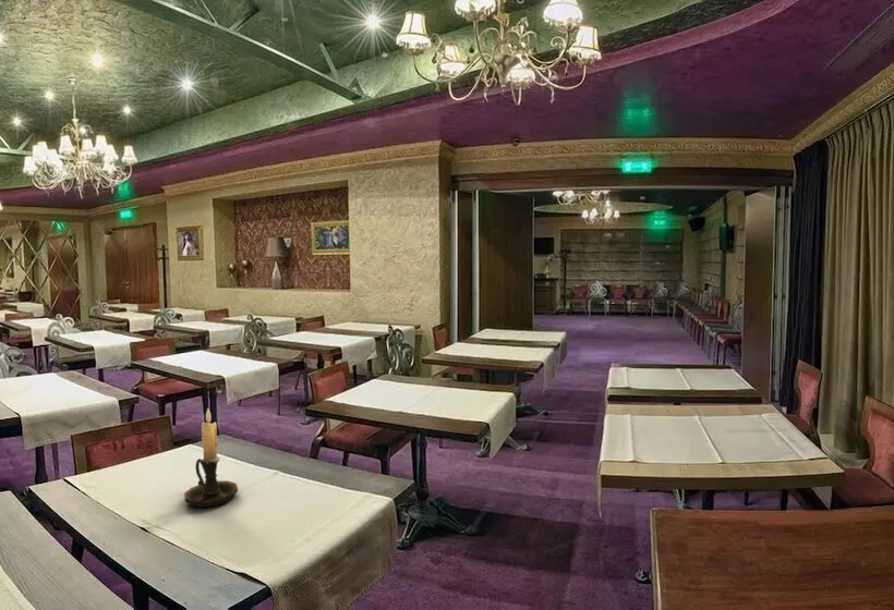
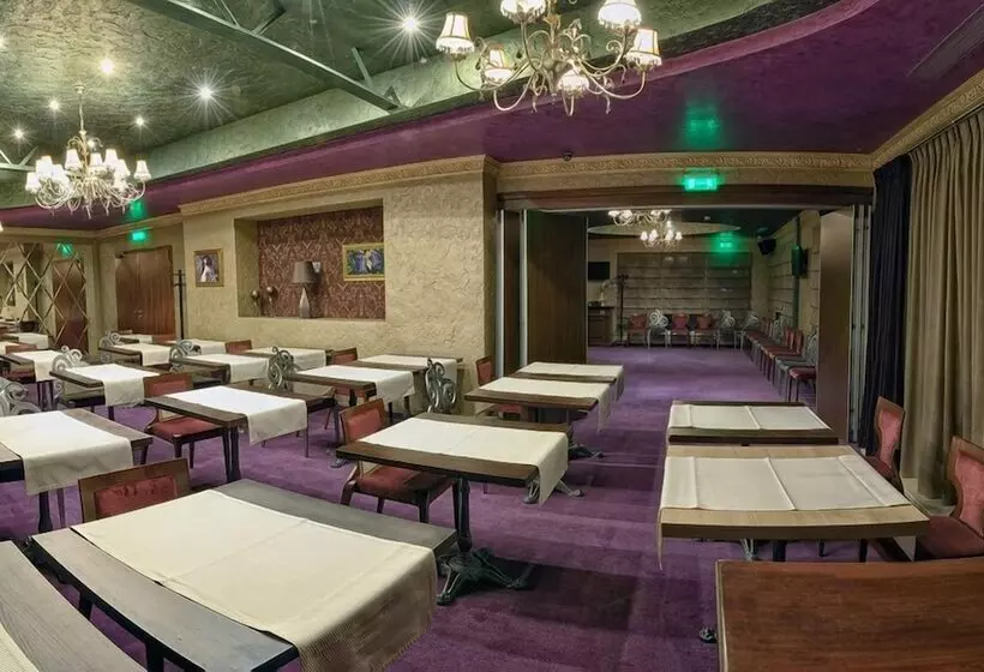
- candle holder [183,407,239,508]
